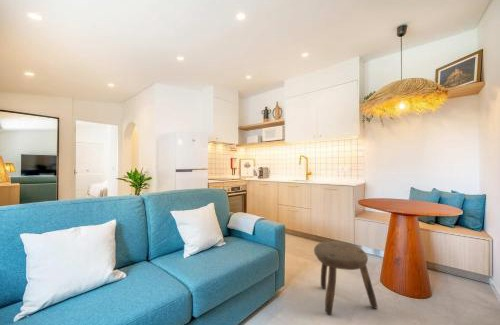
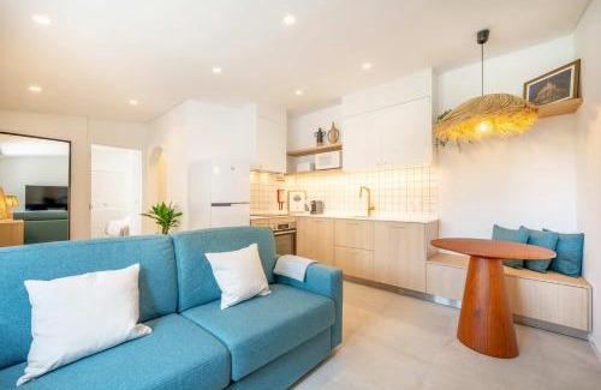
- stool [313,240,379,316]
